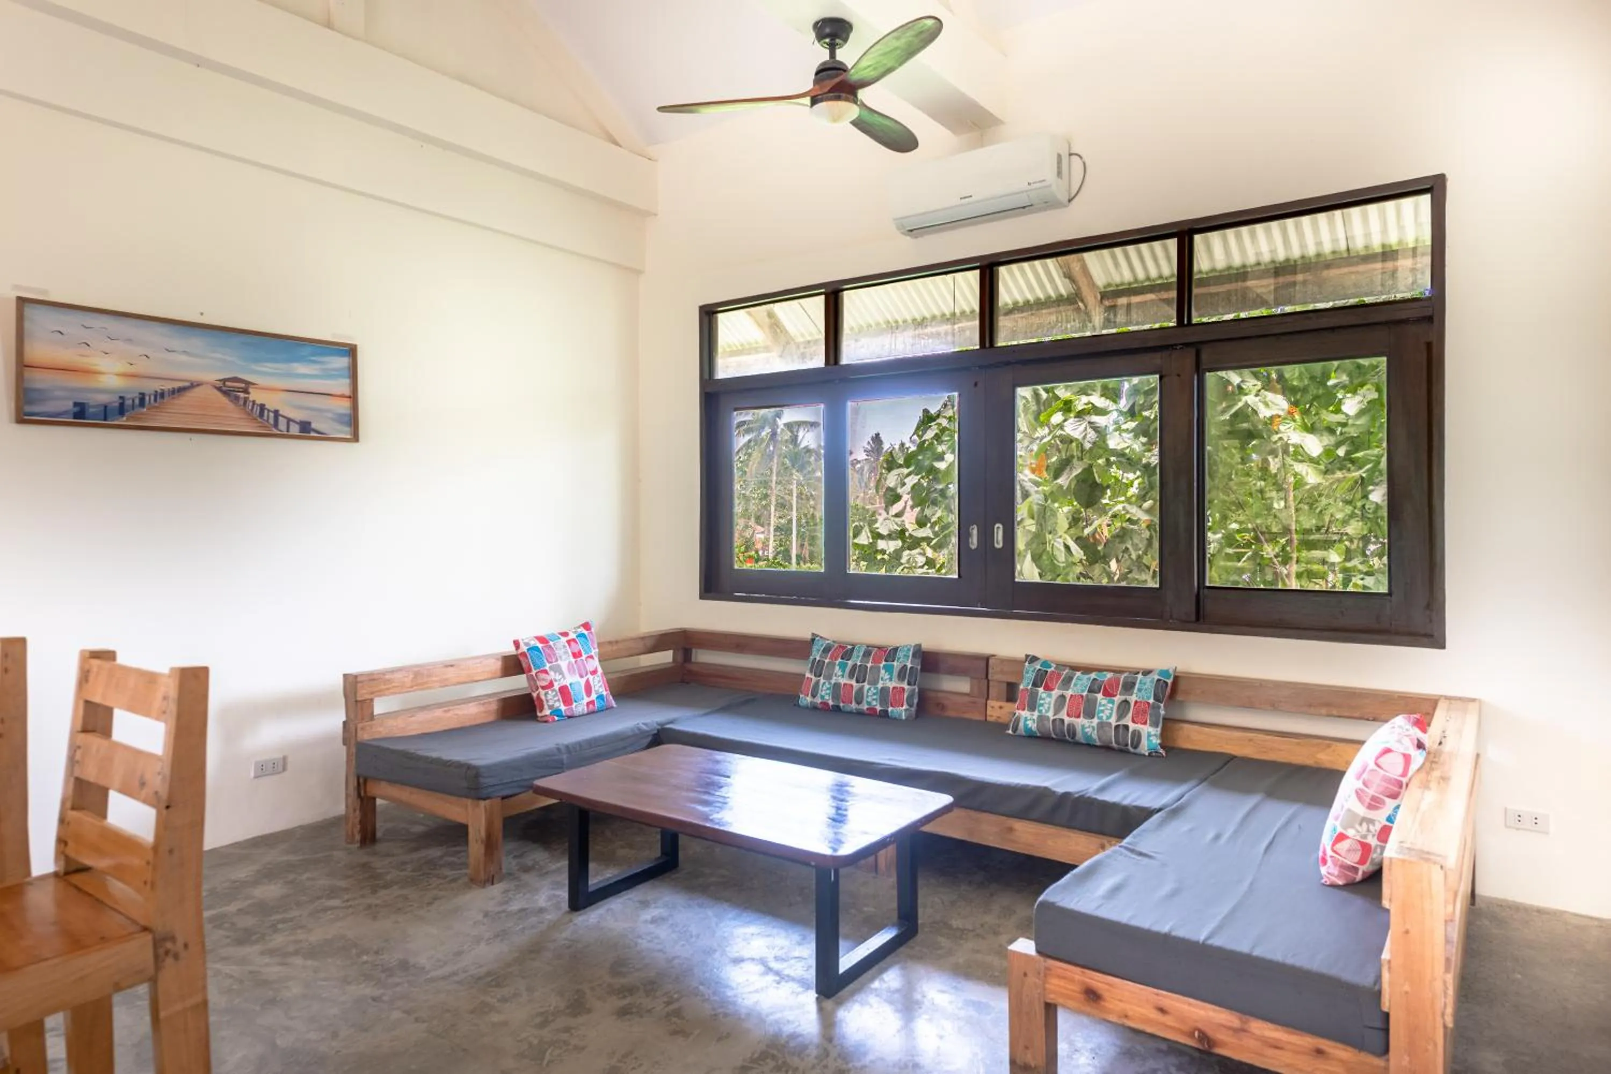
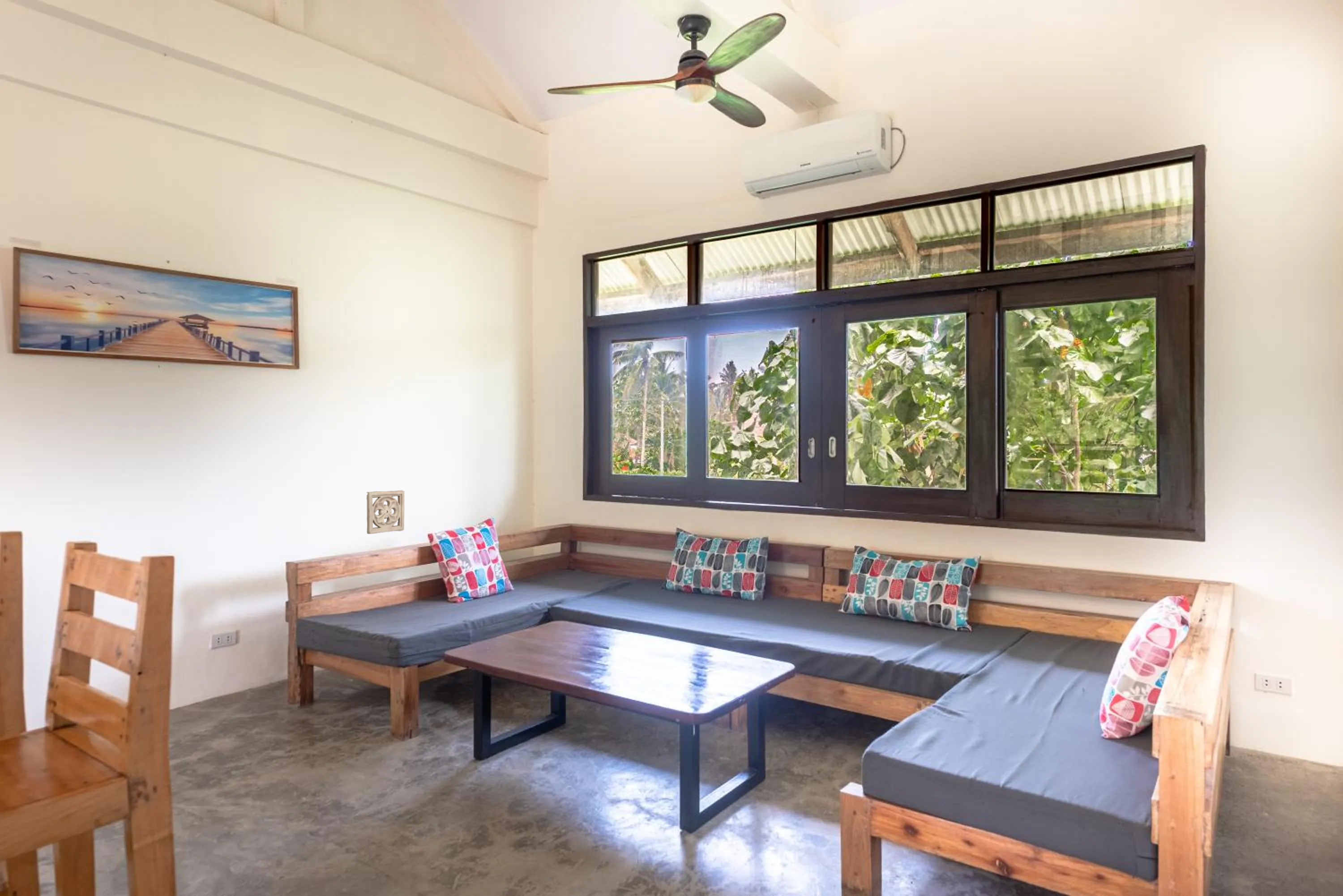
+ wall ornament [366,490,405,534]
